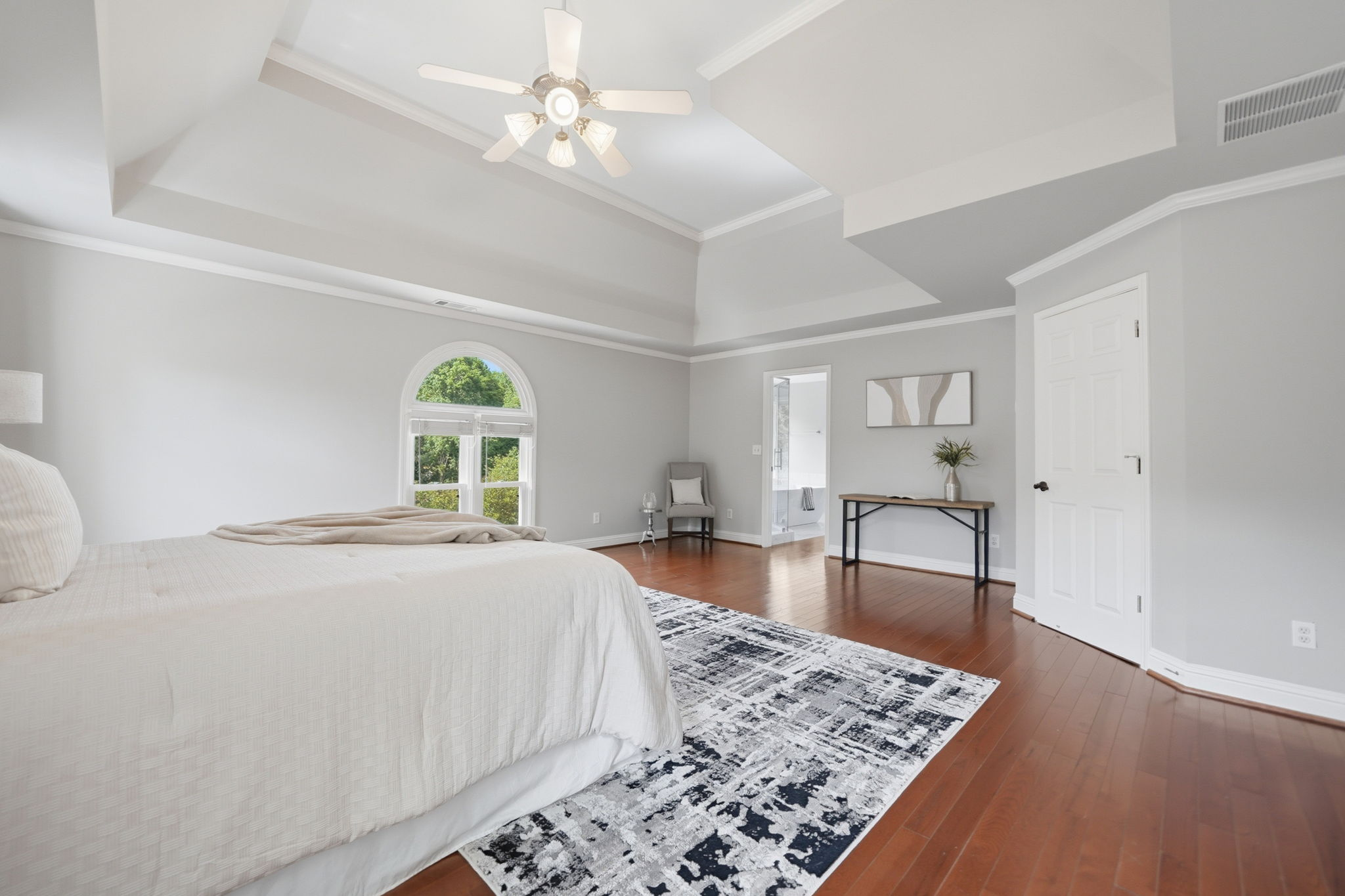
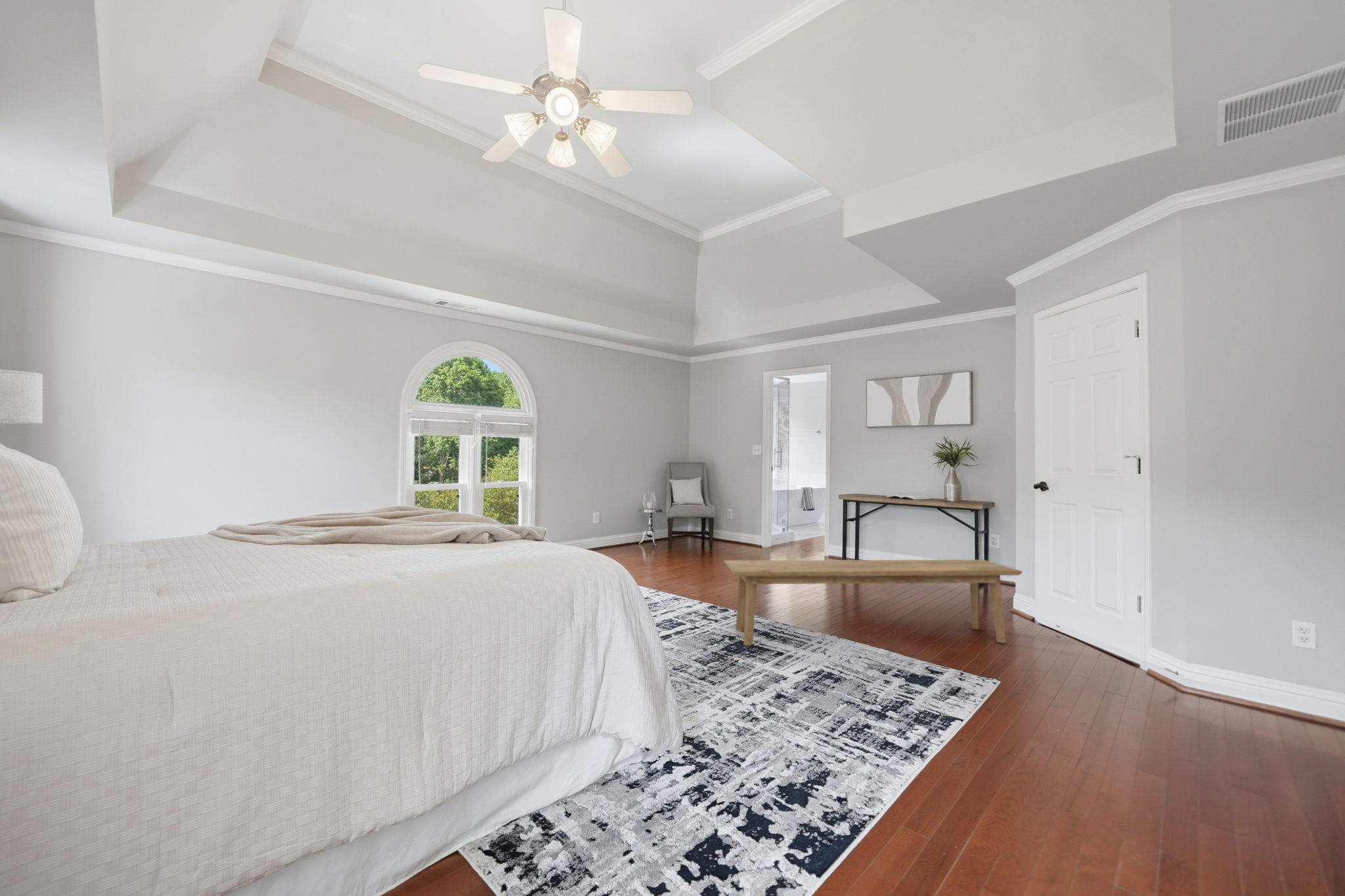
+ bench [724,559,1023,647]
